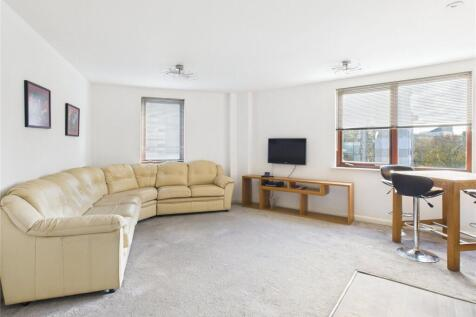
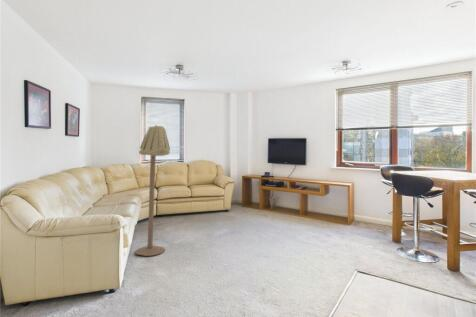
+ floor lamp [134,124,171,257]
